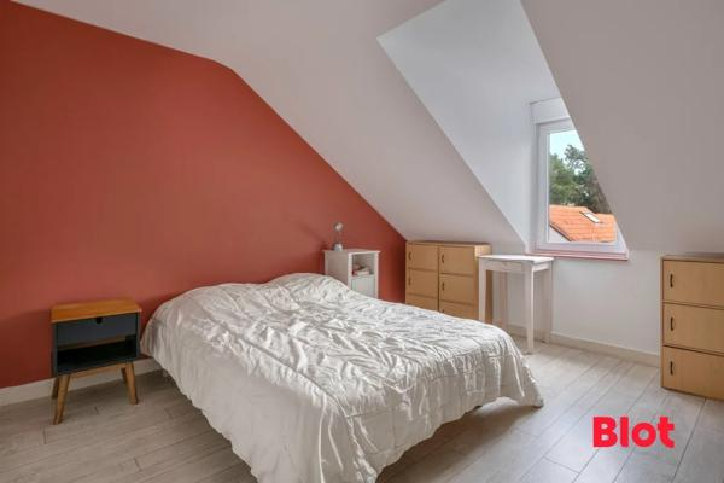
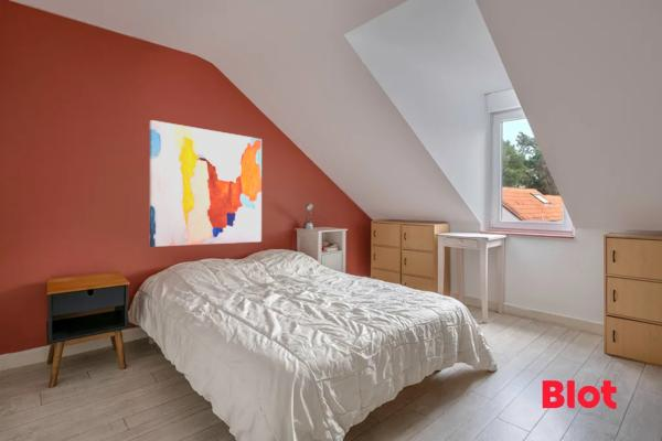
+ wall art [149,119,263,248]
